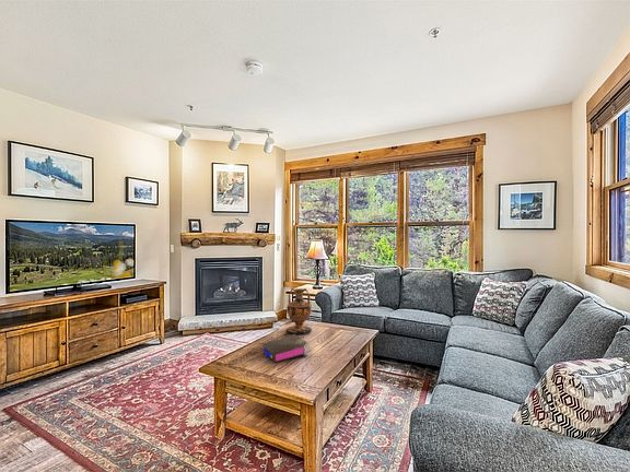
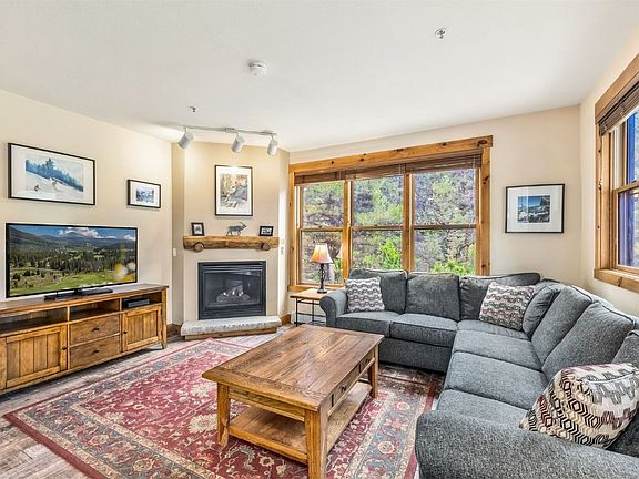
- book [261,333,310,364]
- vase [285,287,313,335]
